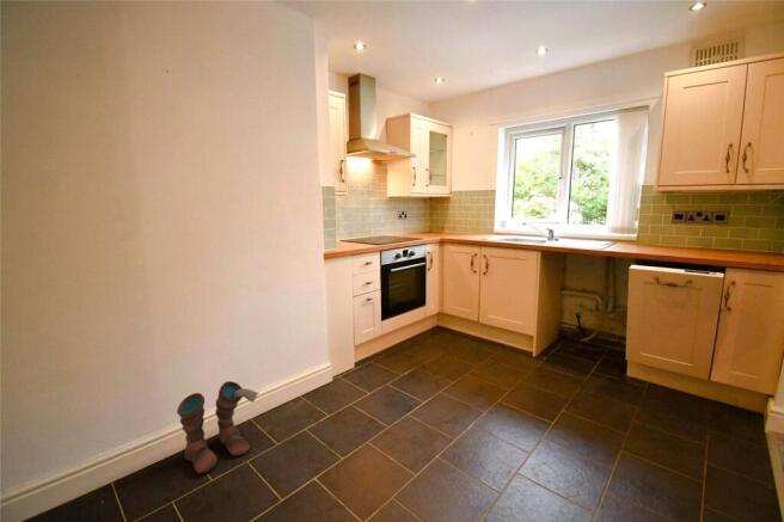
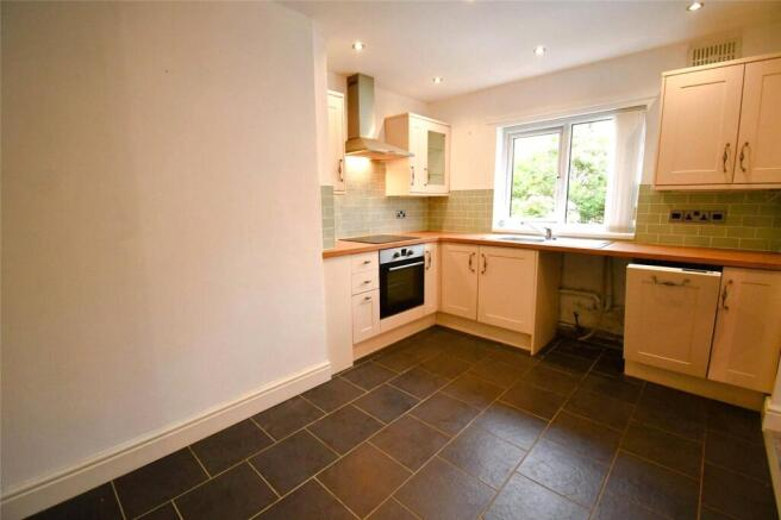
- boots [176,380,261,475]
